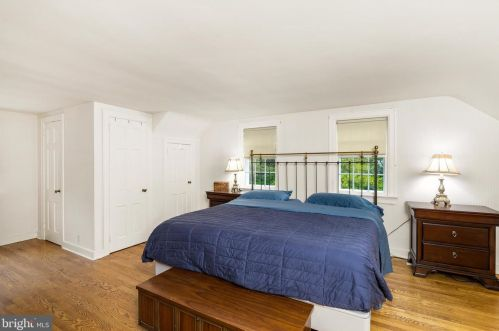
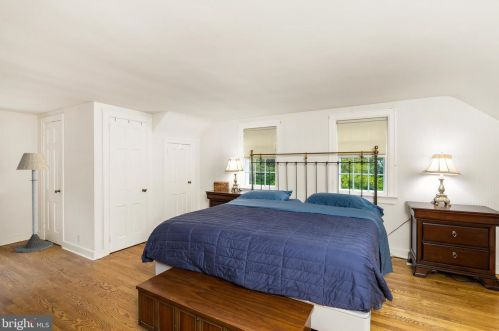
+ floor lamp [14,152,54,254]
